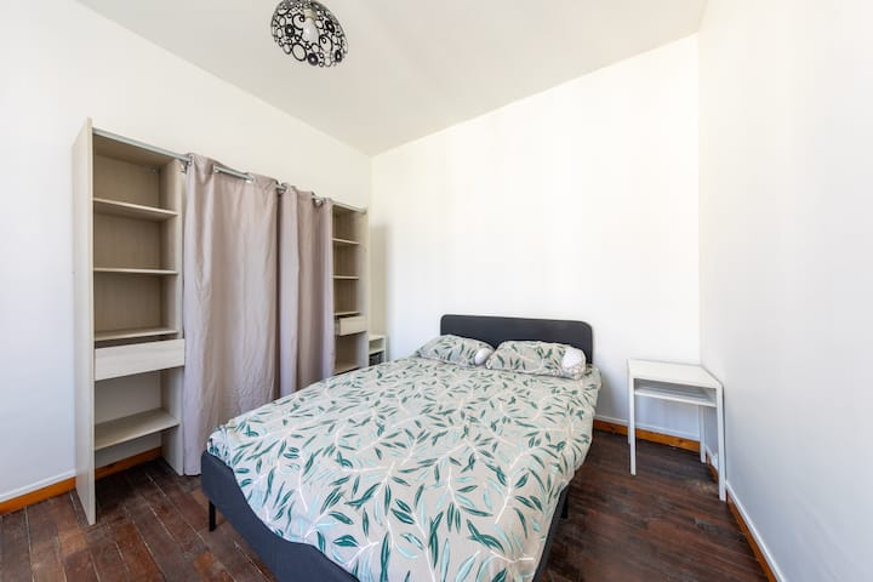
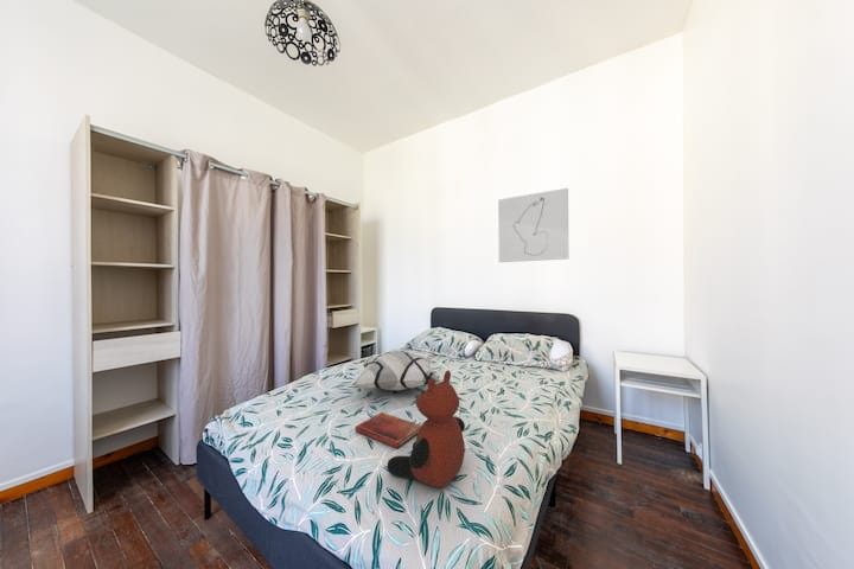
+ wall art [497,187,569,263]
+ diary [353,411,422,450]
+ decorative pillow [352,350,442,392]
+ teddy bear [387,369,466,488]
